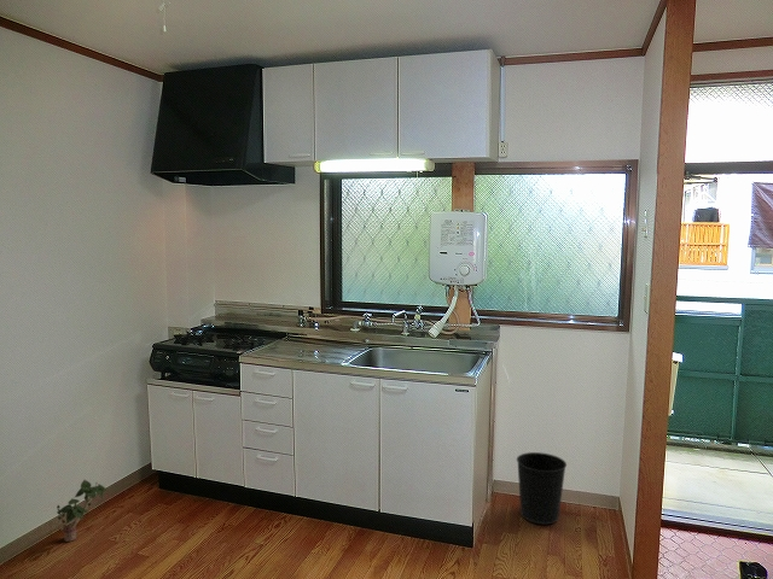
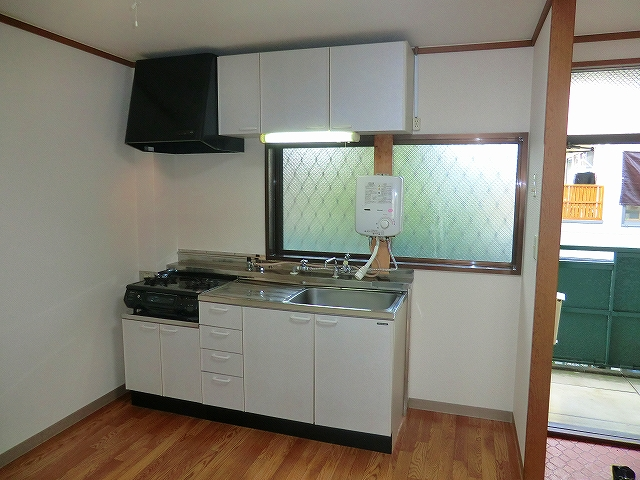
- potted plant [56,479,110,543]
- wastebasket [516,451,568,525]
